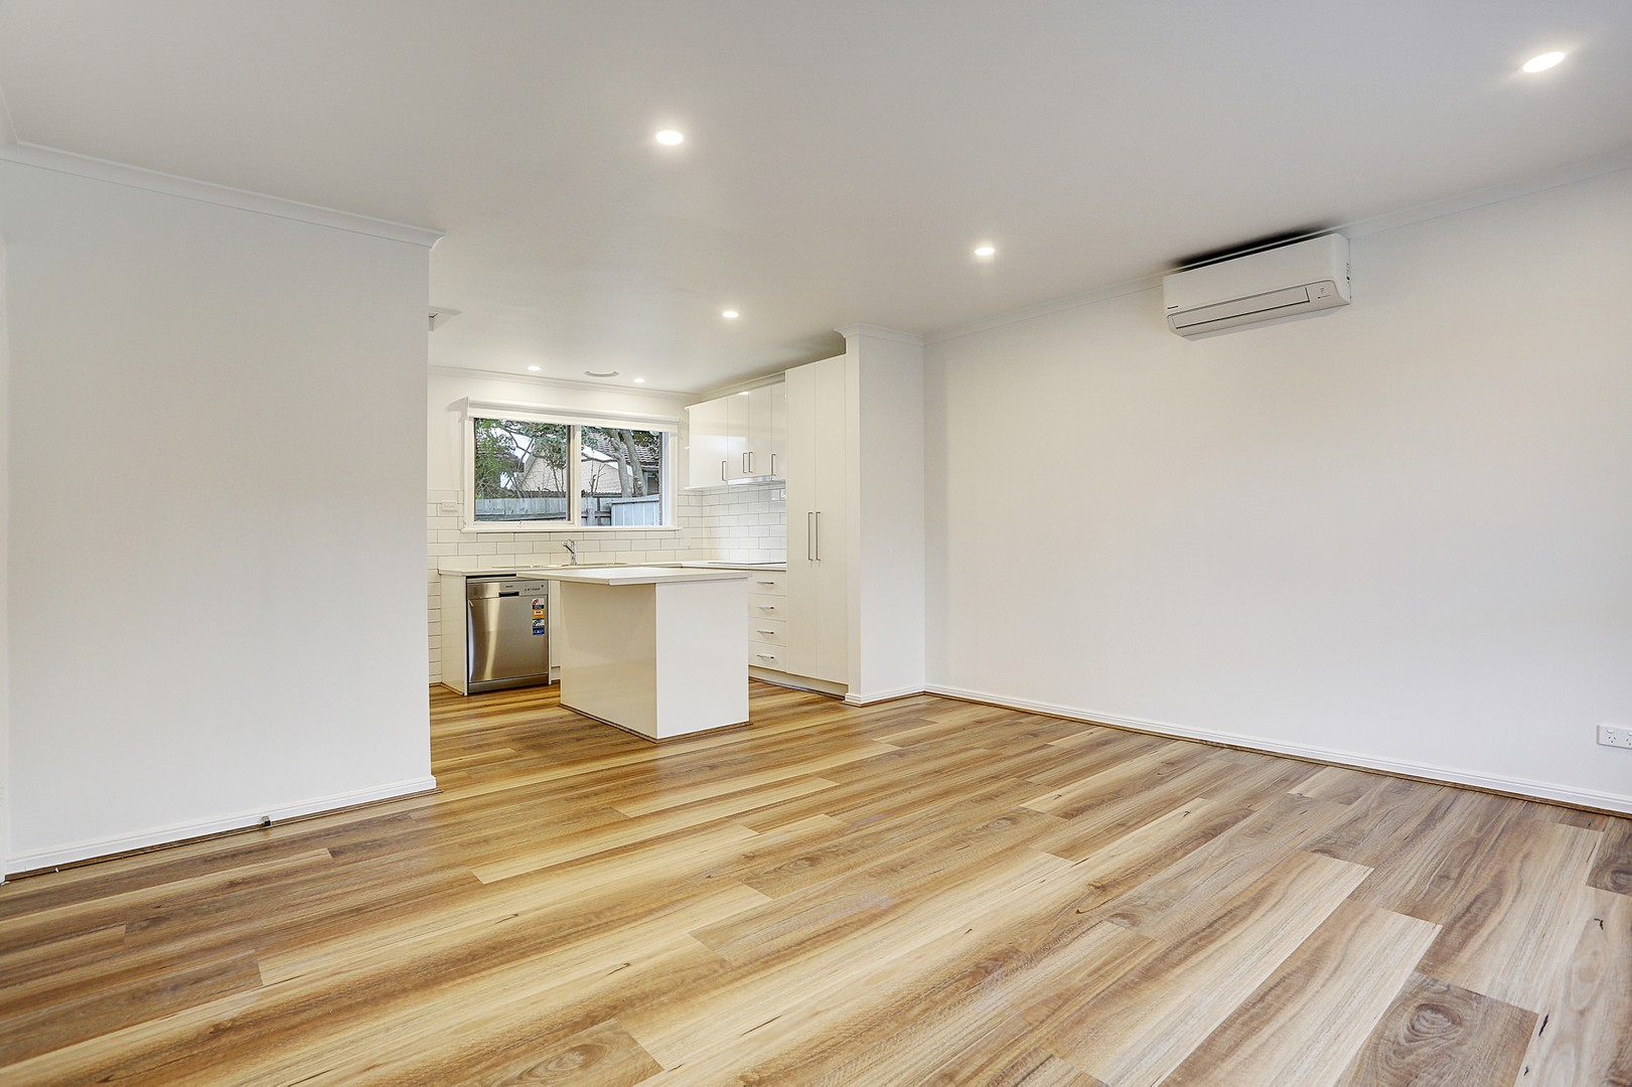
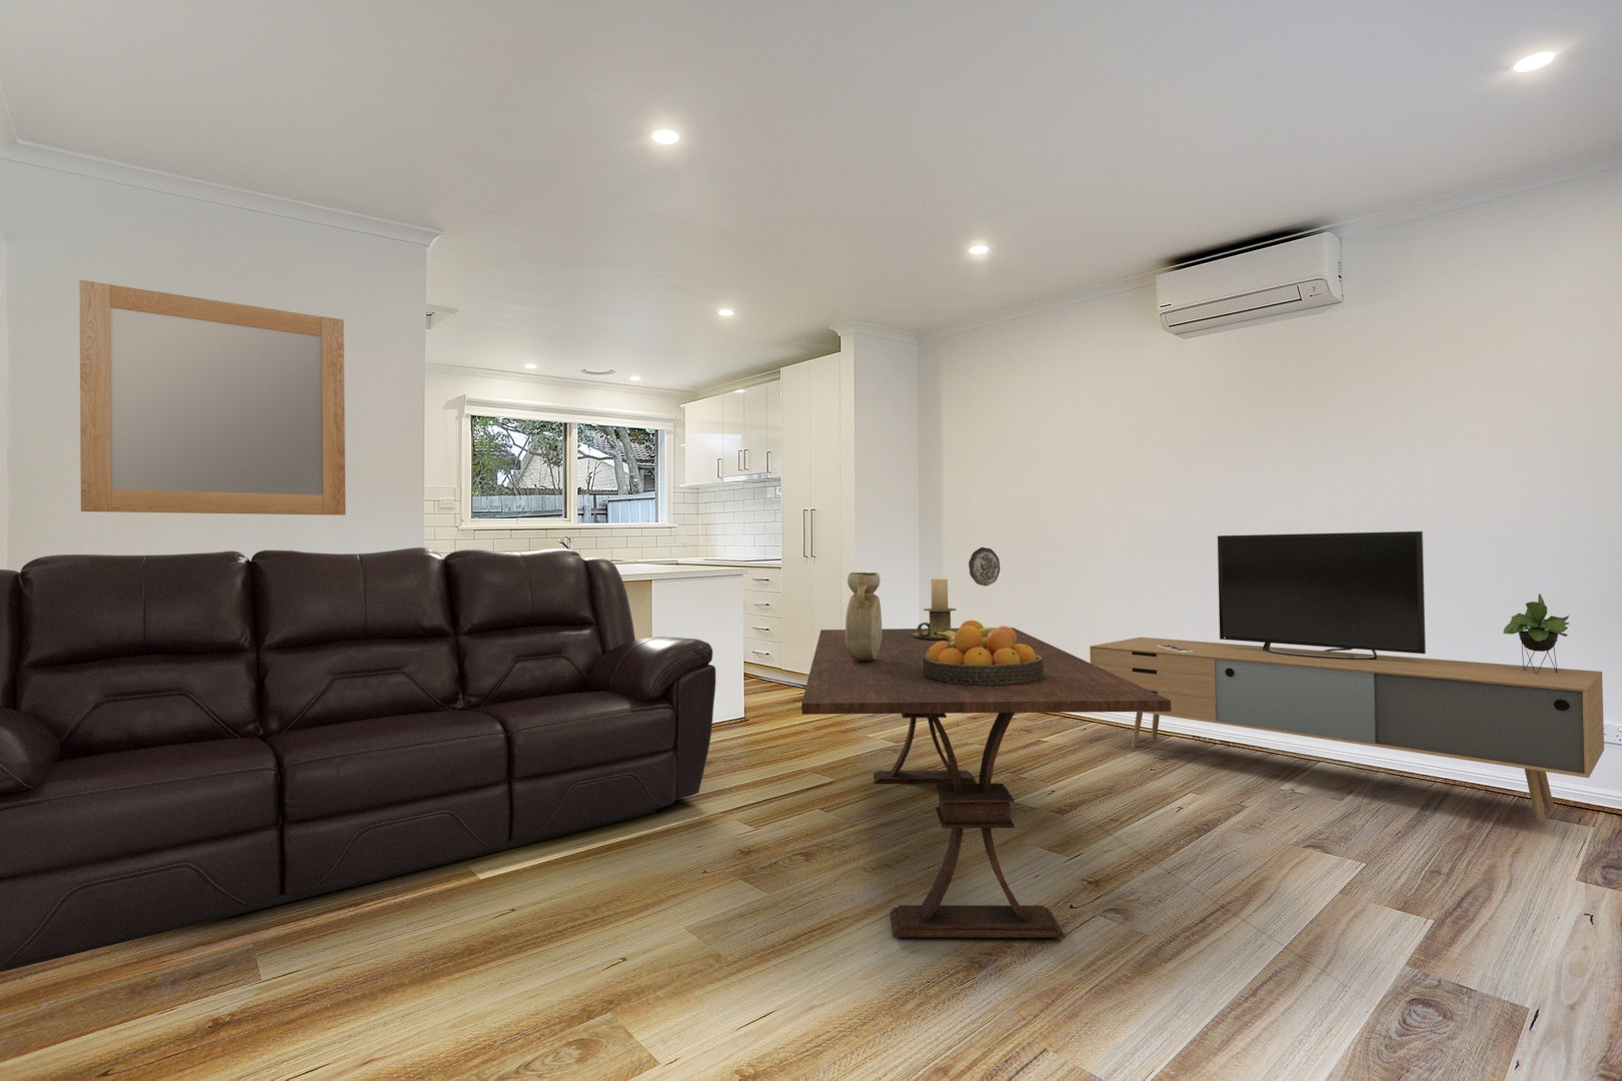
+ vase [844,572,883,661]
+ sofa [0,547,716,972]
+ home mirror [78,279,346,516]
+ fruit bowl [923,620,1043,685]
+ dining table [801,626,1171,939]
+ candle holder [912,578,958,641]
+ media console [1089,531,1605,824]
+ decorative plate [967,547,1001,588]
